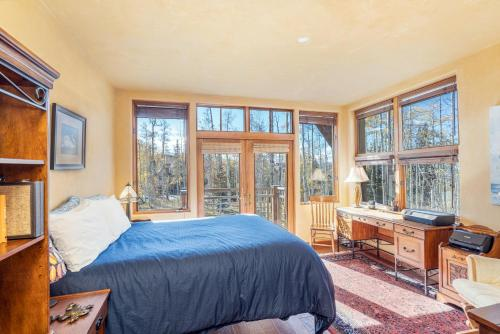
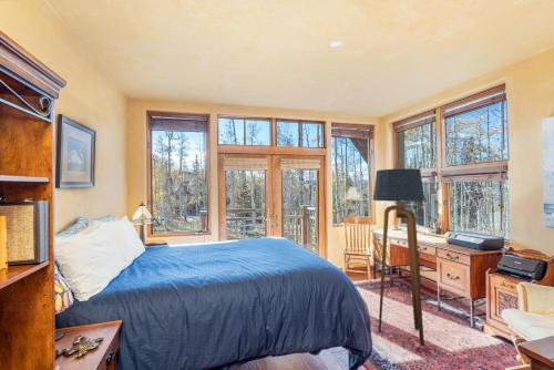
+ floor lamp [372,167,427,346]
